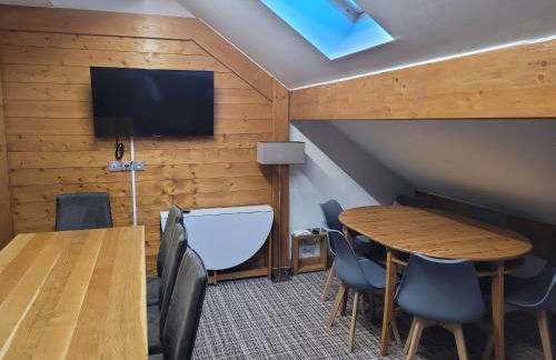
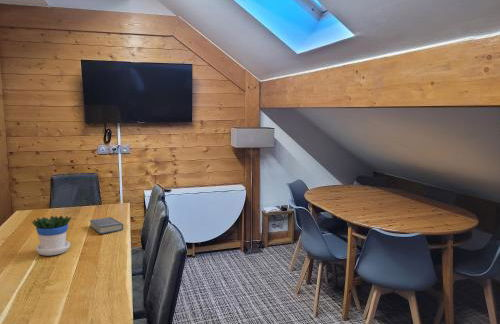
+ flowerpot [31,214,72,256]
+ hardback book [89,216,124,235]
